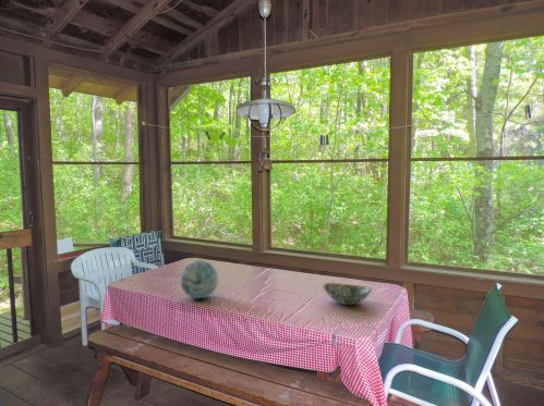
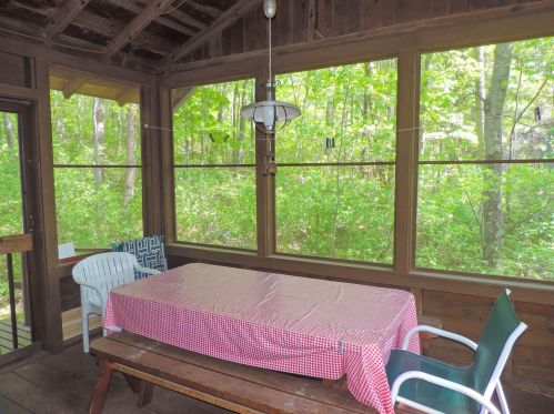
- decorative bowl [322,282,374,306]
- decorative orb [180,260,219,299]
